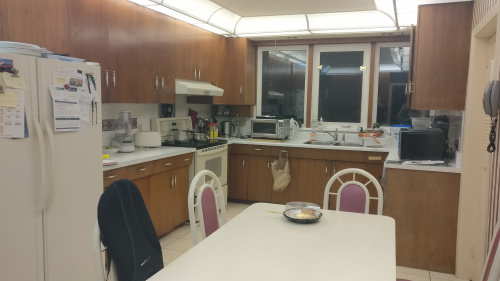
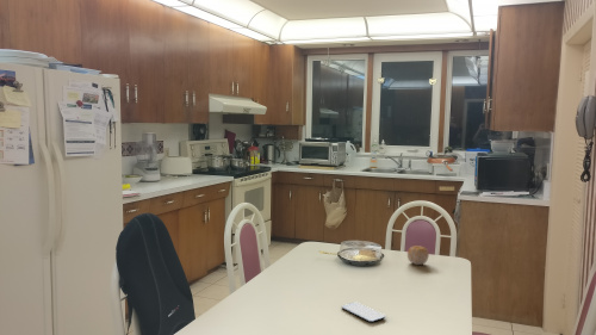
+ smartphone [341,302,387,323]
+ fruit [406,244,430,266]
